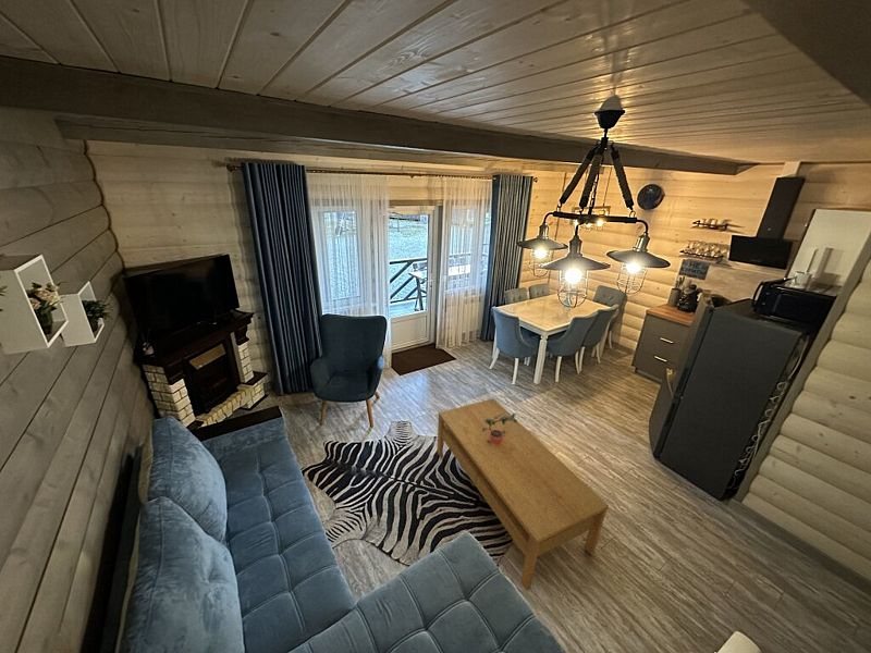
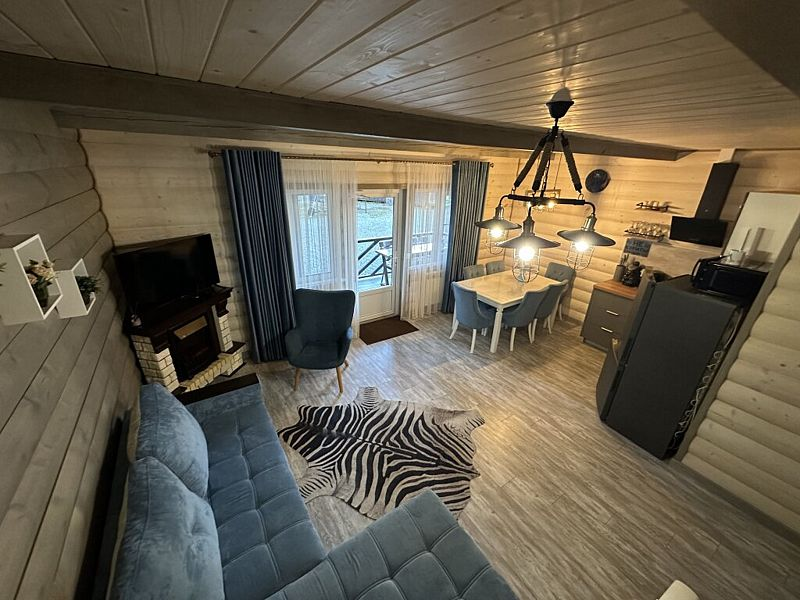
- potted plant [482,412,519,443]
- coffee table [437,397,610,591]
